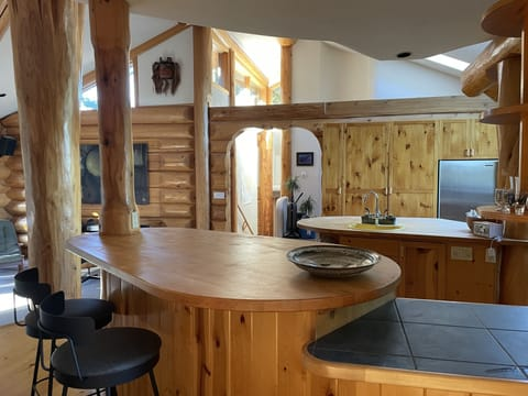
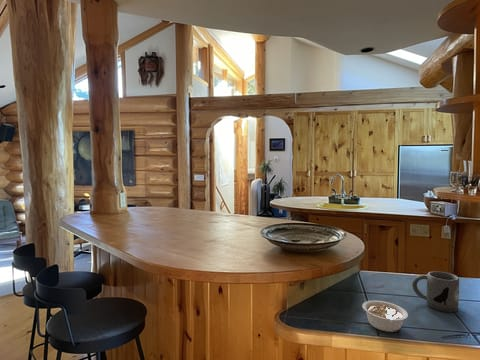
+ mug [411,270,460,313]
+ legume [361,300,409,333]
